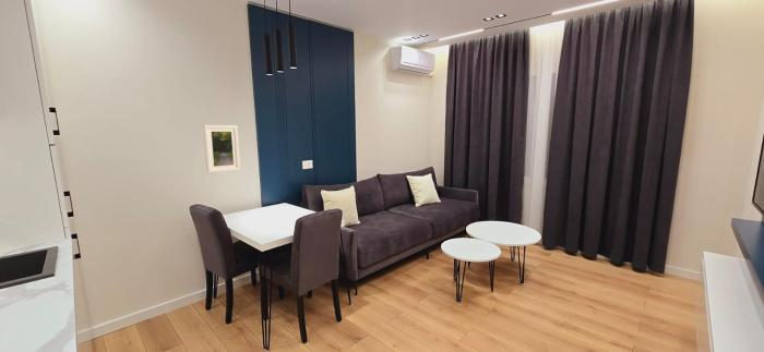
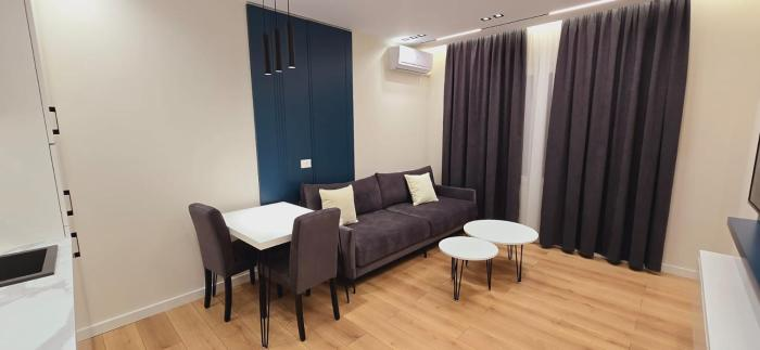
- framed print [202,124,241,174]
